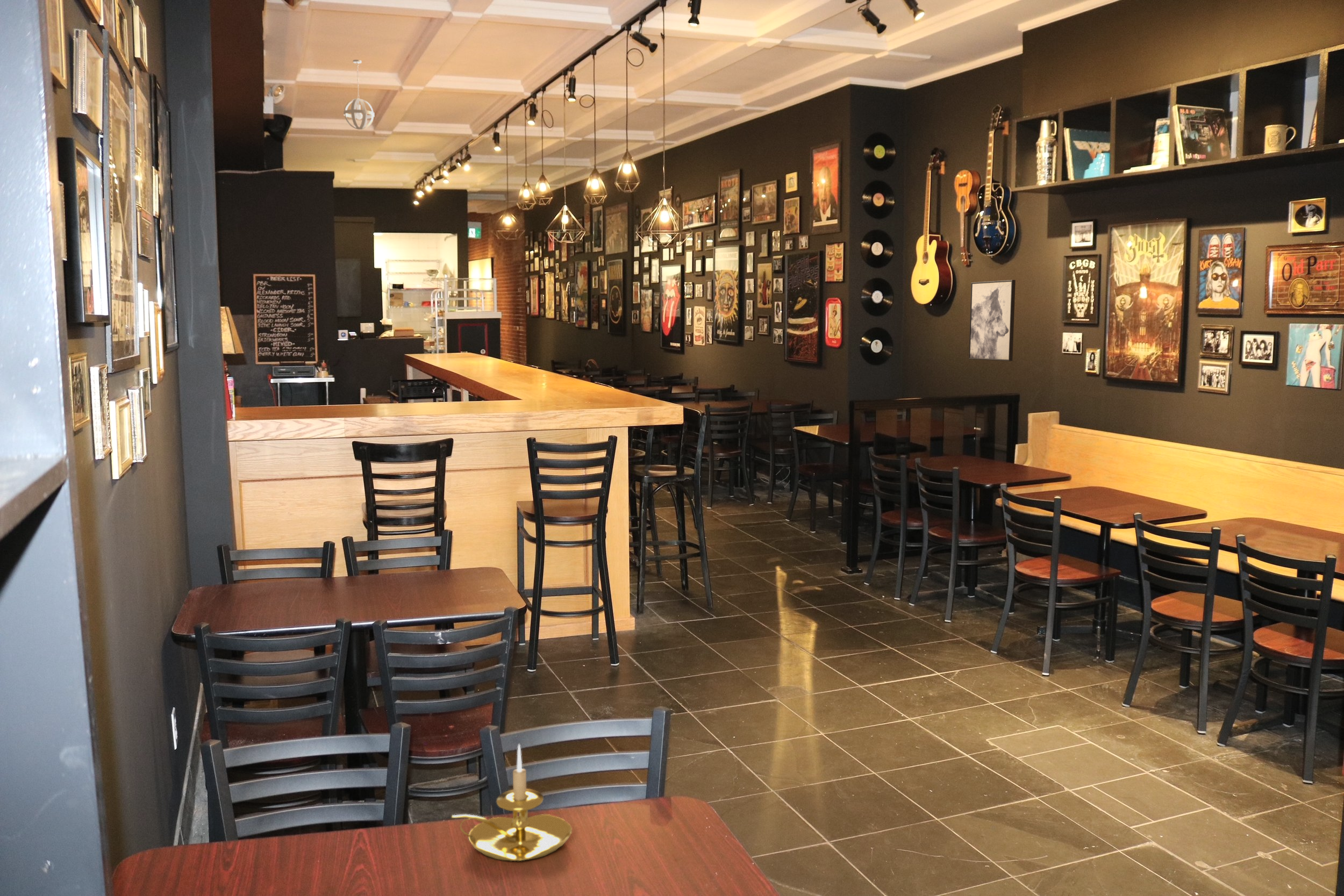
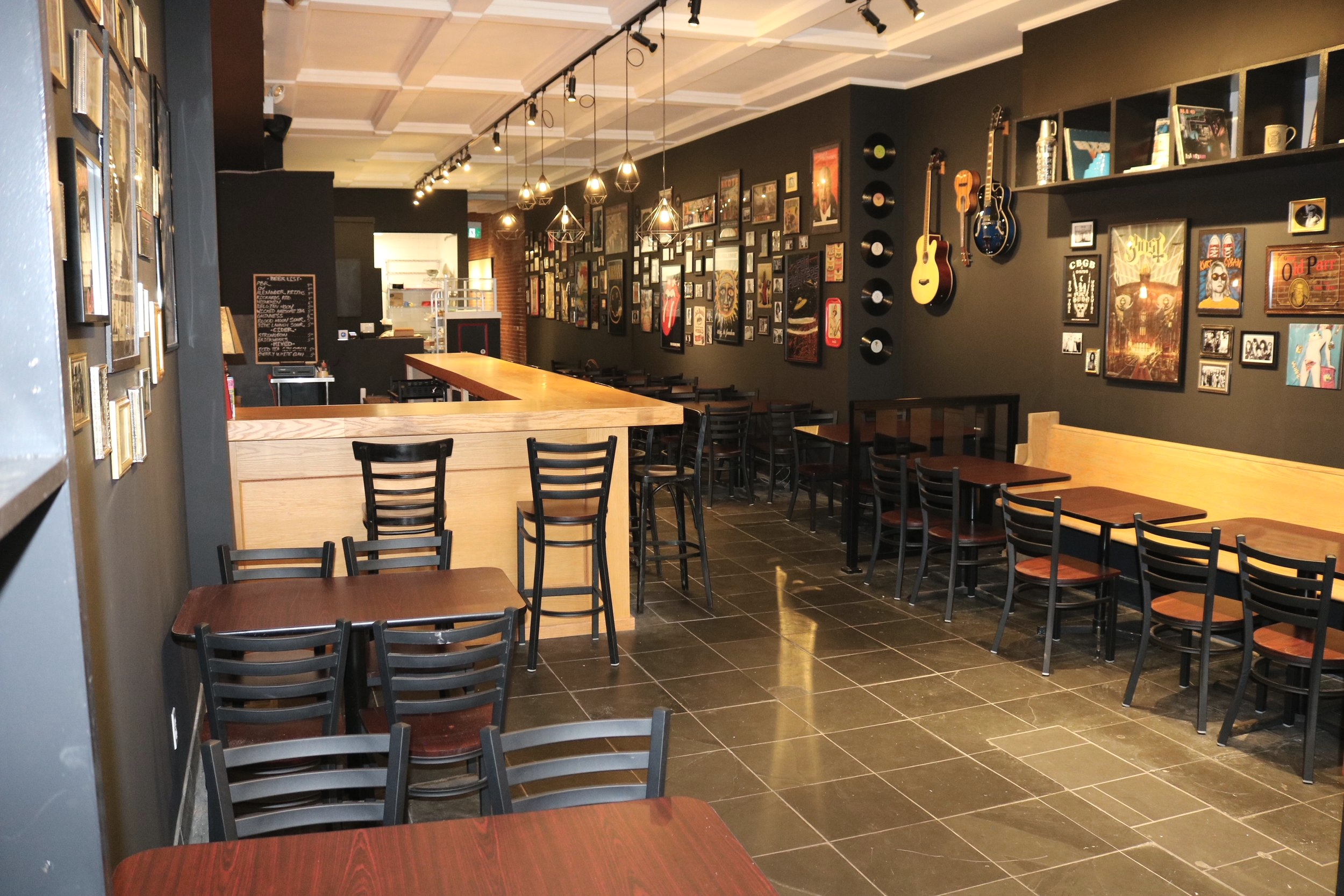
- wall art [968,279,1016,362]
- pendant light [343,59,375,130]
- candle holder [451,743,573,862]
